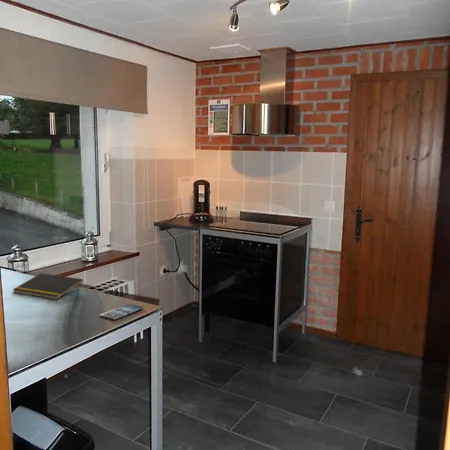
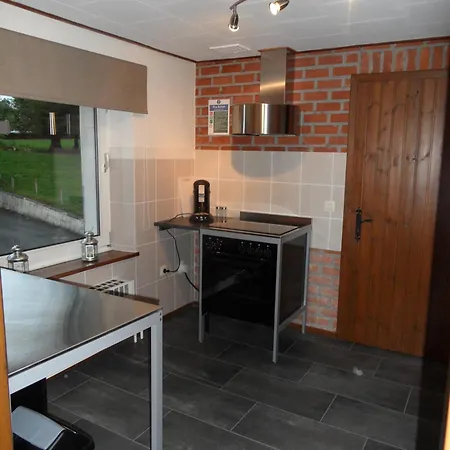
- smartphone [99,303,145,321]
- notepad [12,272,84,300]
